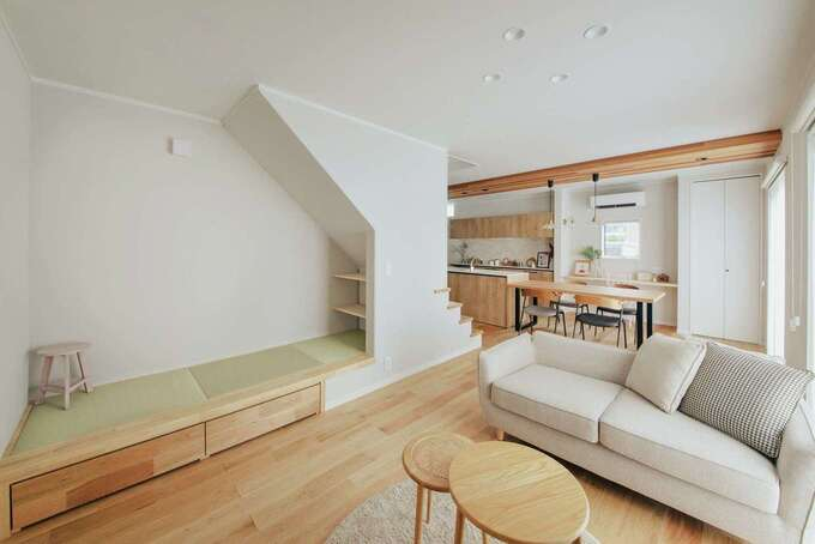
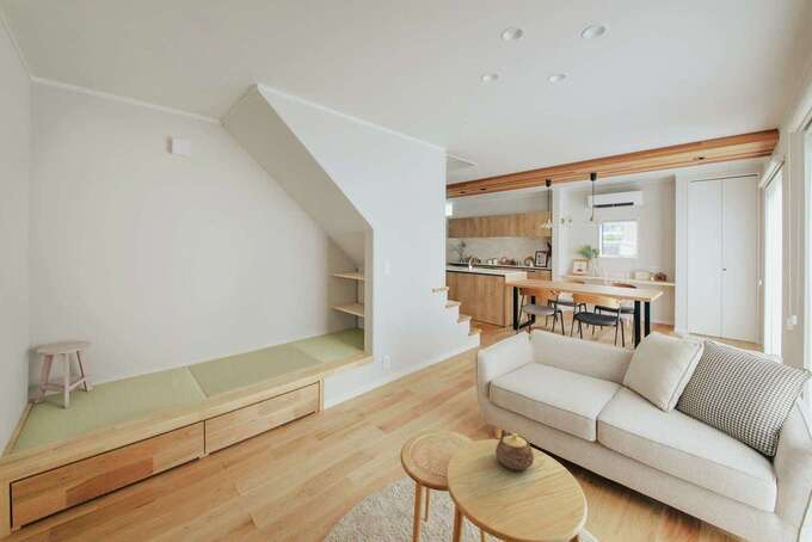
+ teapot [494,431,535,472]
